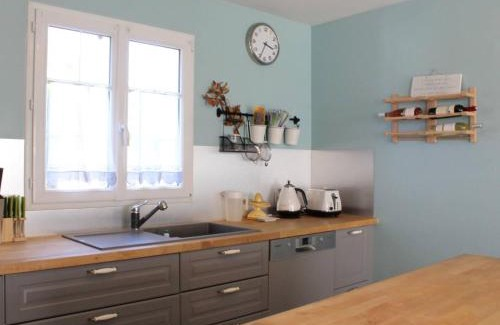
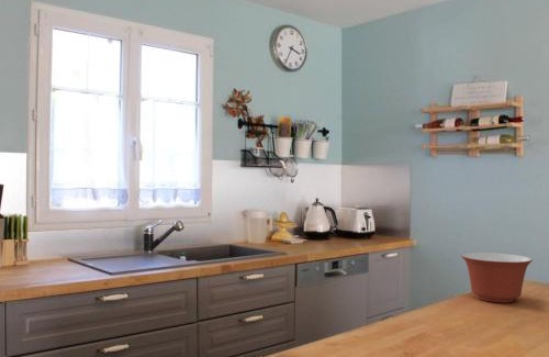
+ mixing bowl [460,252,534,303]
